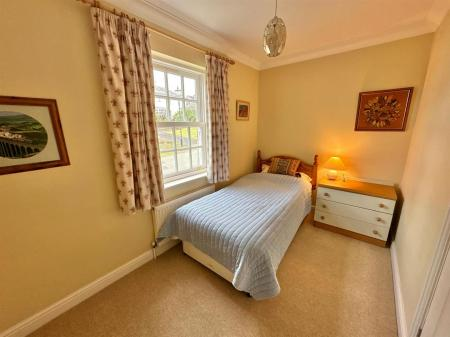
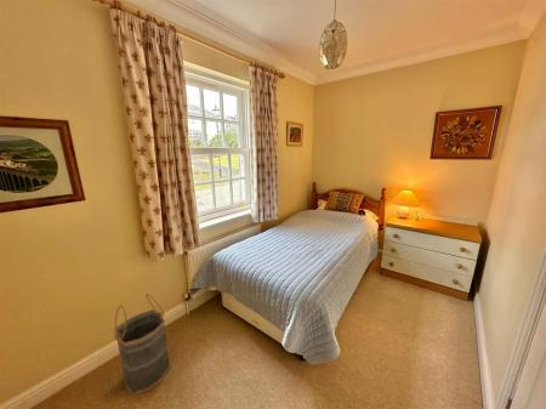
+ basket [113,292,172,397]
